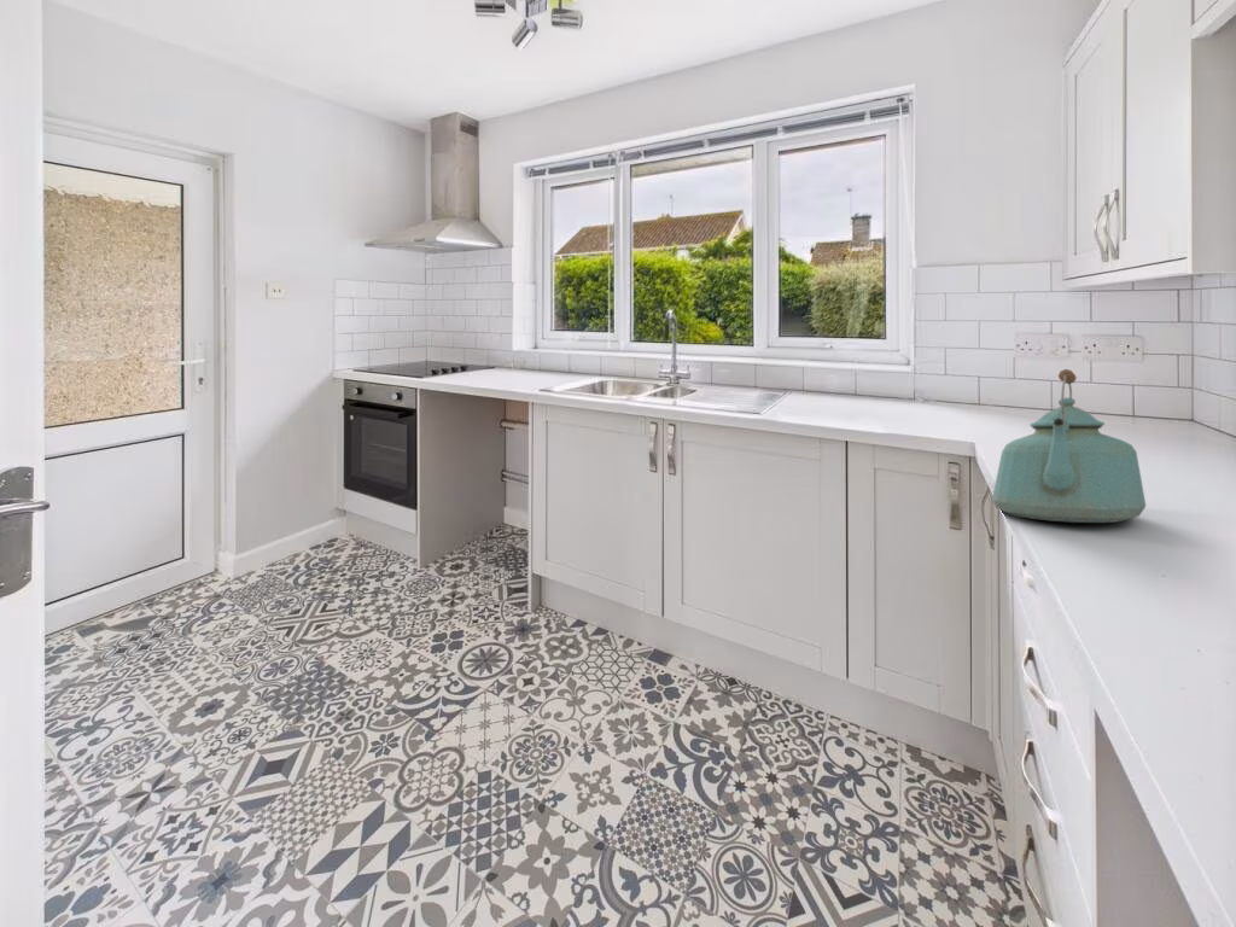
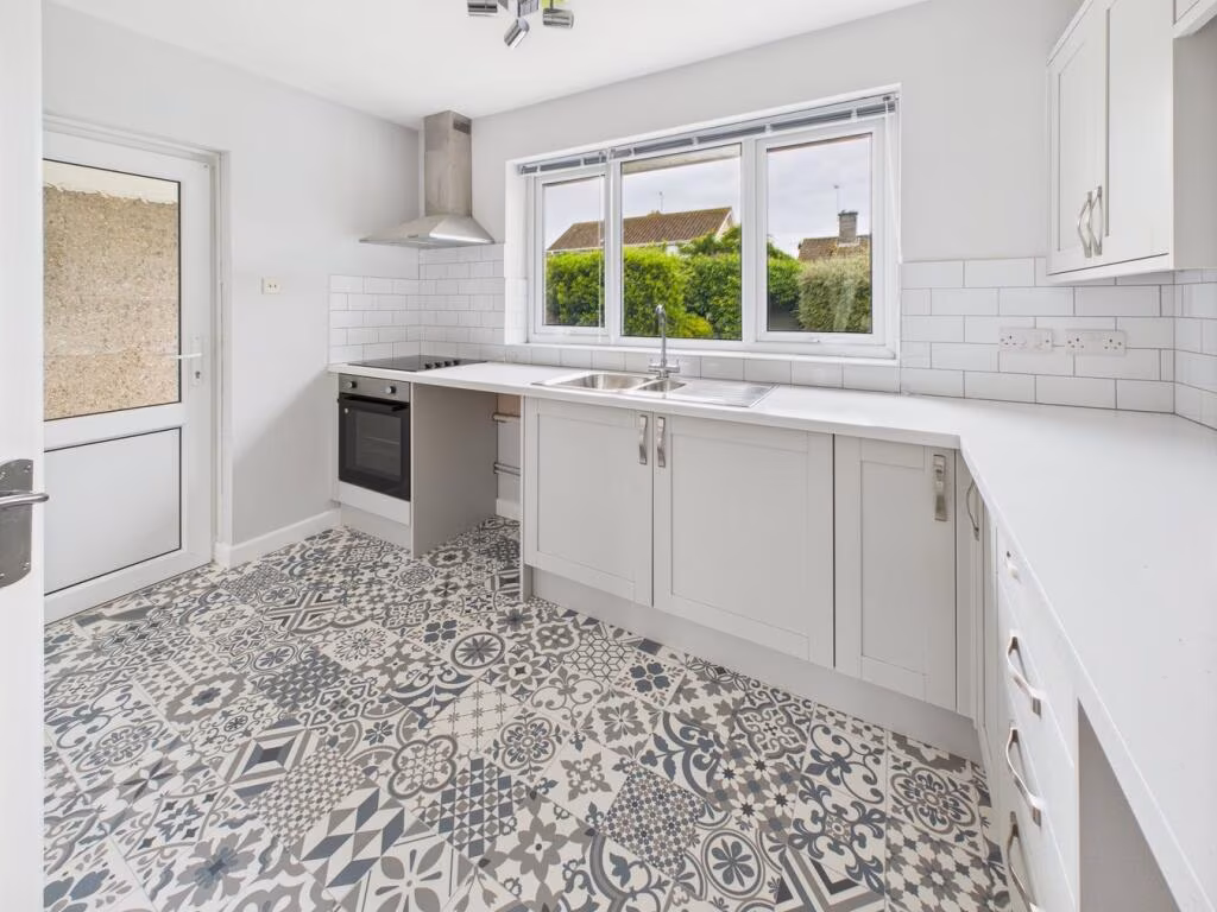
- kettle [991,368,1147,524]
